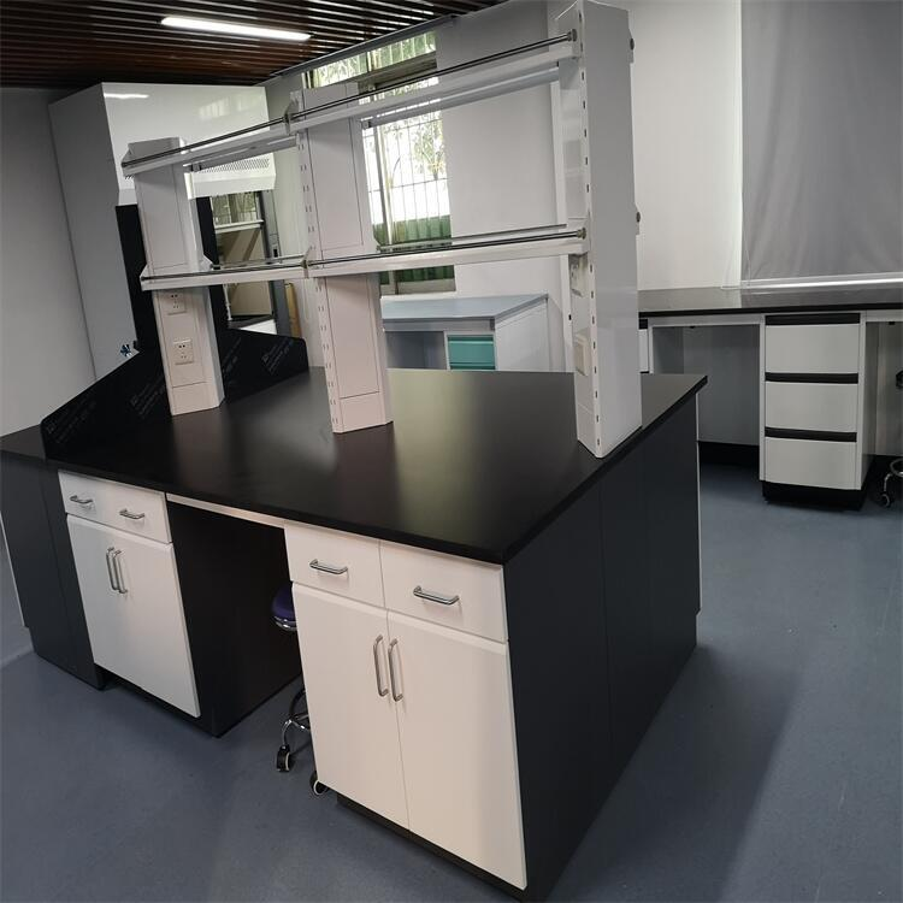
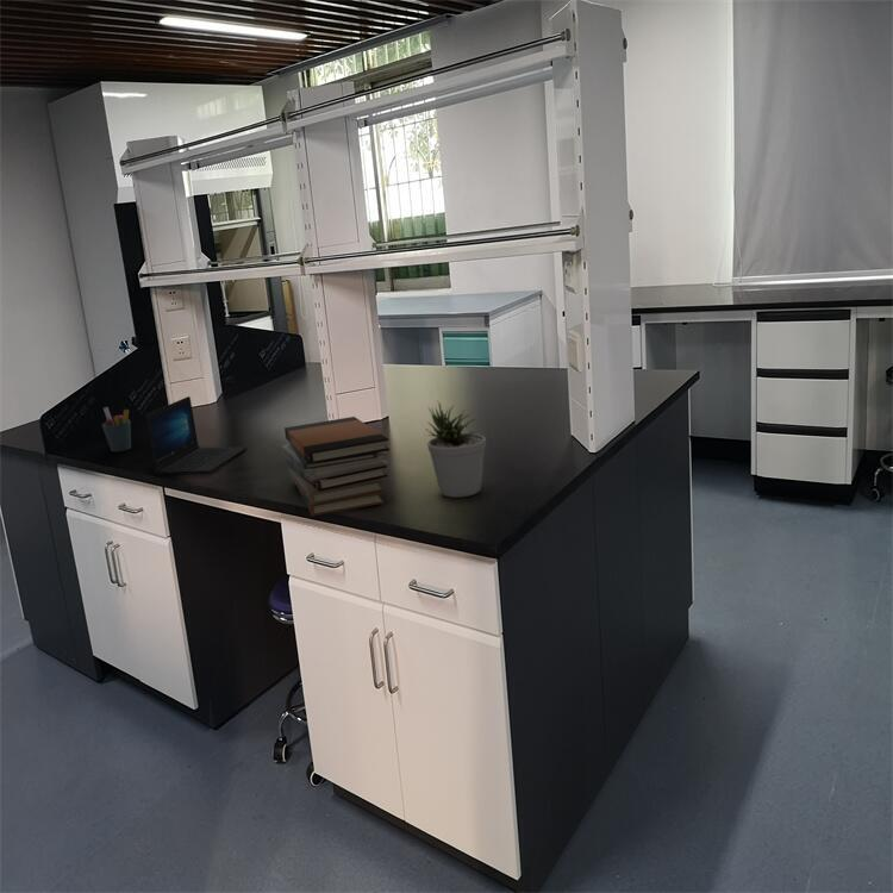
+ laptop [144,395,248,475]
+ book stack [282,416,391,517]
+ potted plant [426,401,487,499]
+ pen holder [101,406,132,452]
